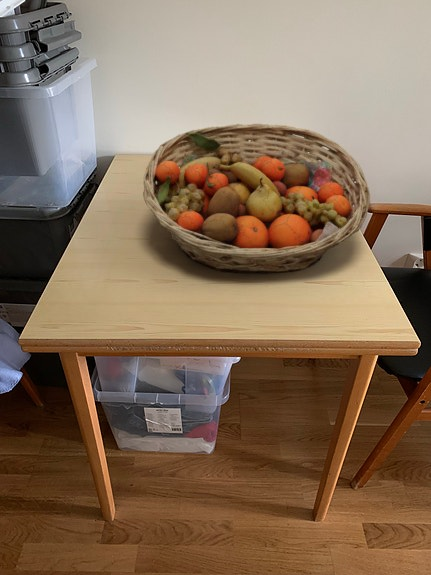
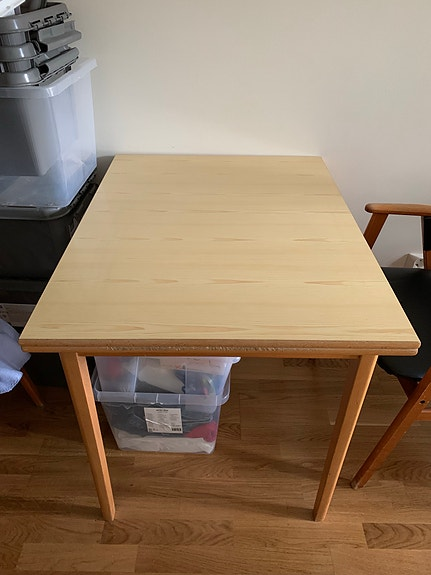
- fruit basket [142,123,371,274]
